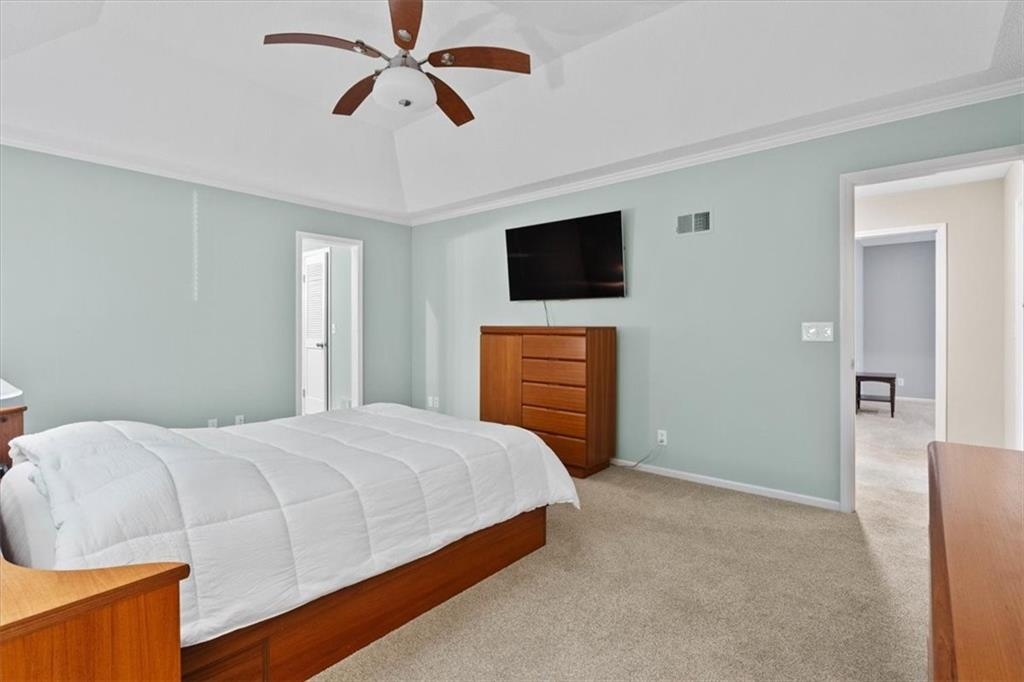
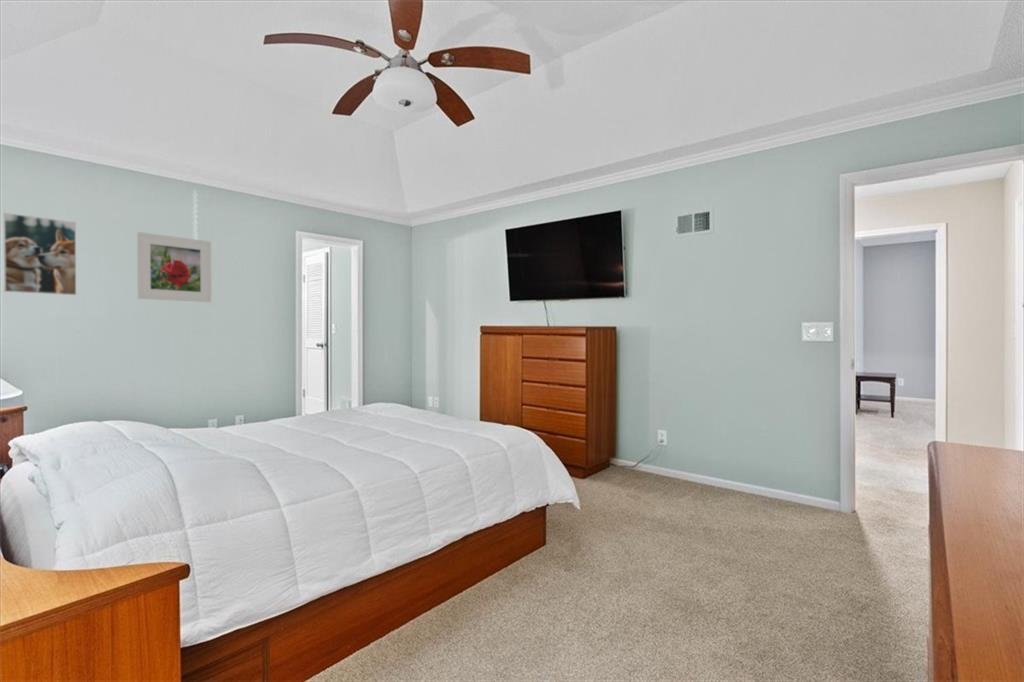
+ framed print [3,212,77,296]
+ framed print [136,231,212,303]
